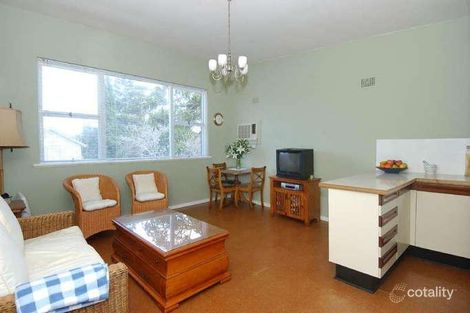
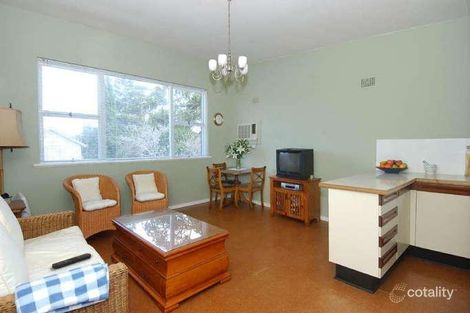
+ remote control [51,252,92,270]
